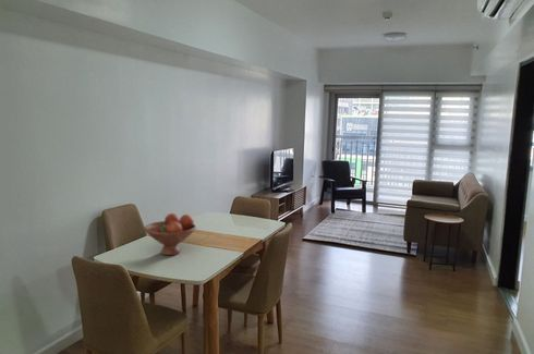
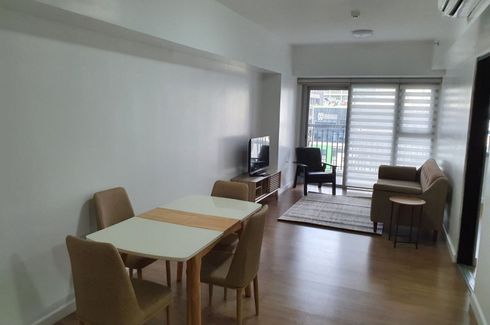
- fruit bowl [143,212,197,256]
